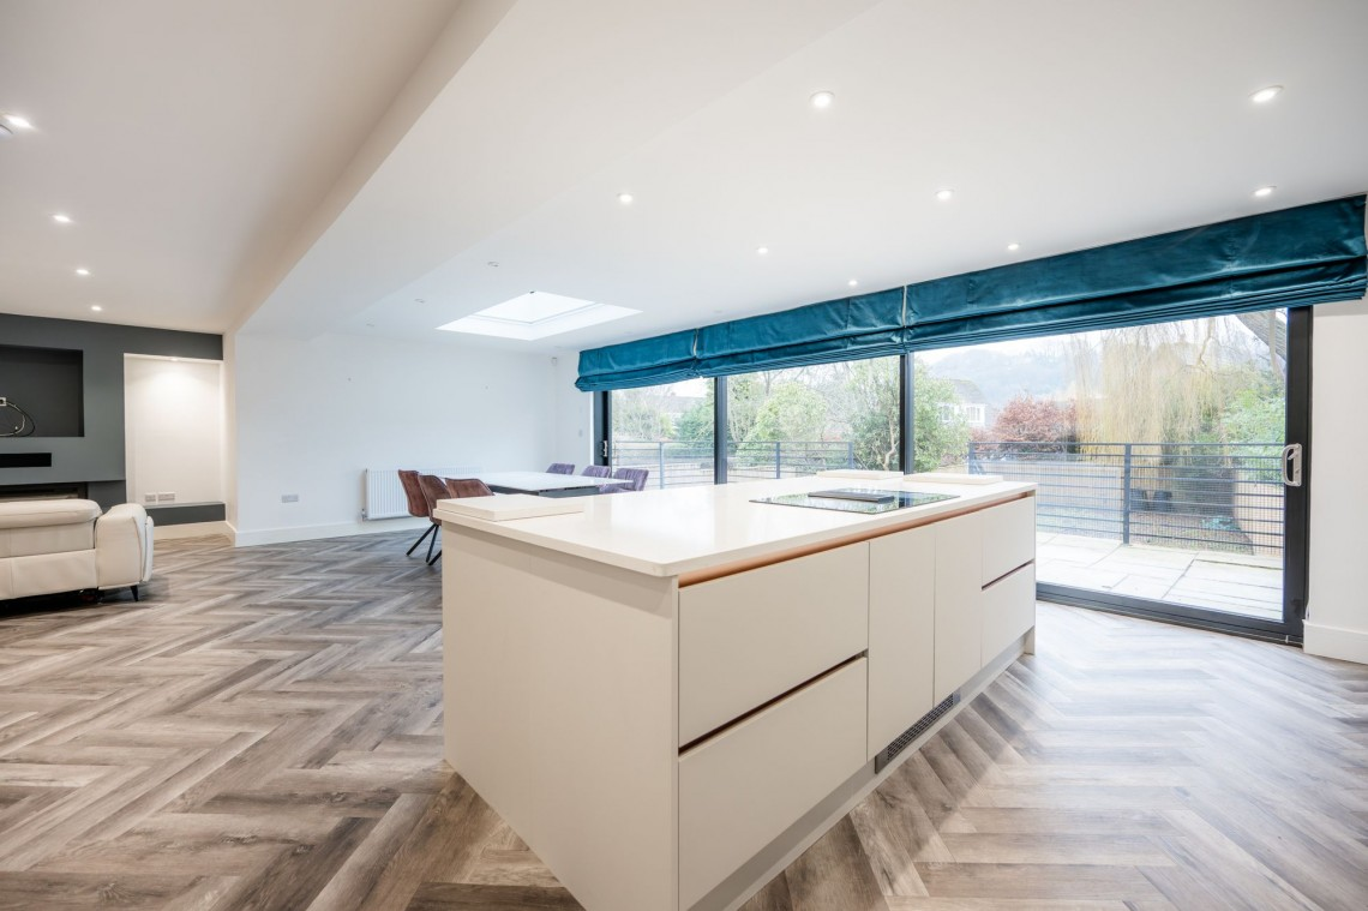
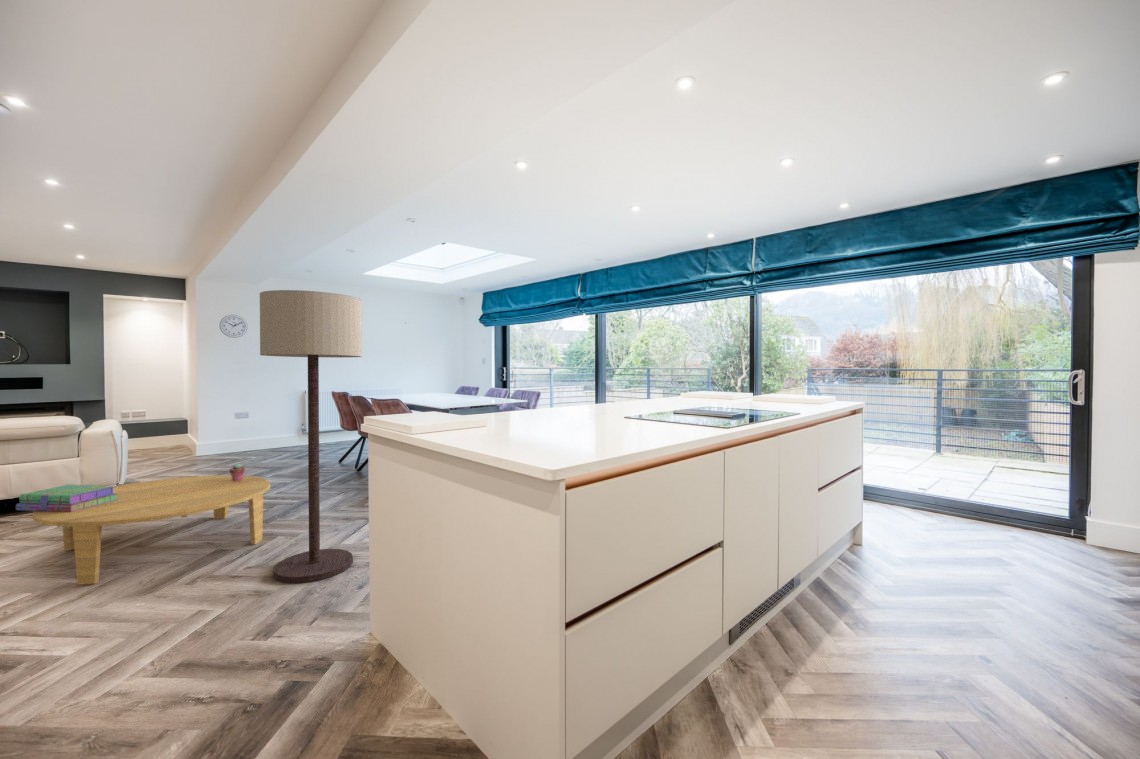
+ floor lamp [259,289,363,584]
+ wall clock [218,314,249,339]
+ stack of books [15,483,118,512]
+ coffee table [31,474,271,586]
+ potted succulent [228,462,246,481]
